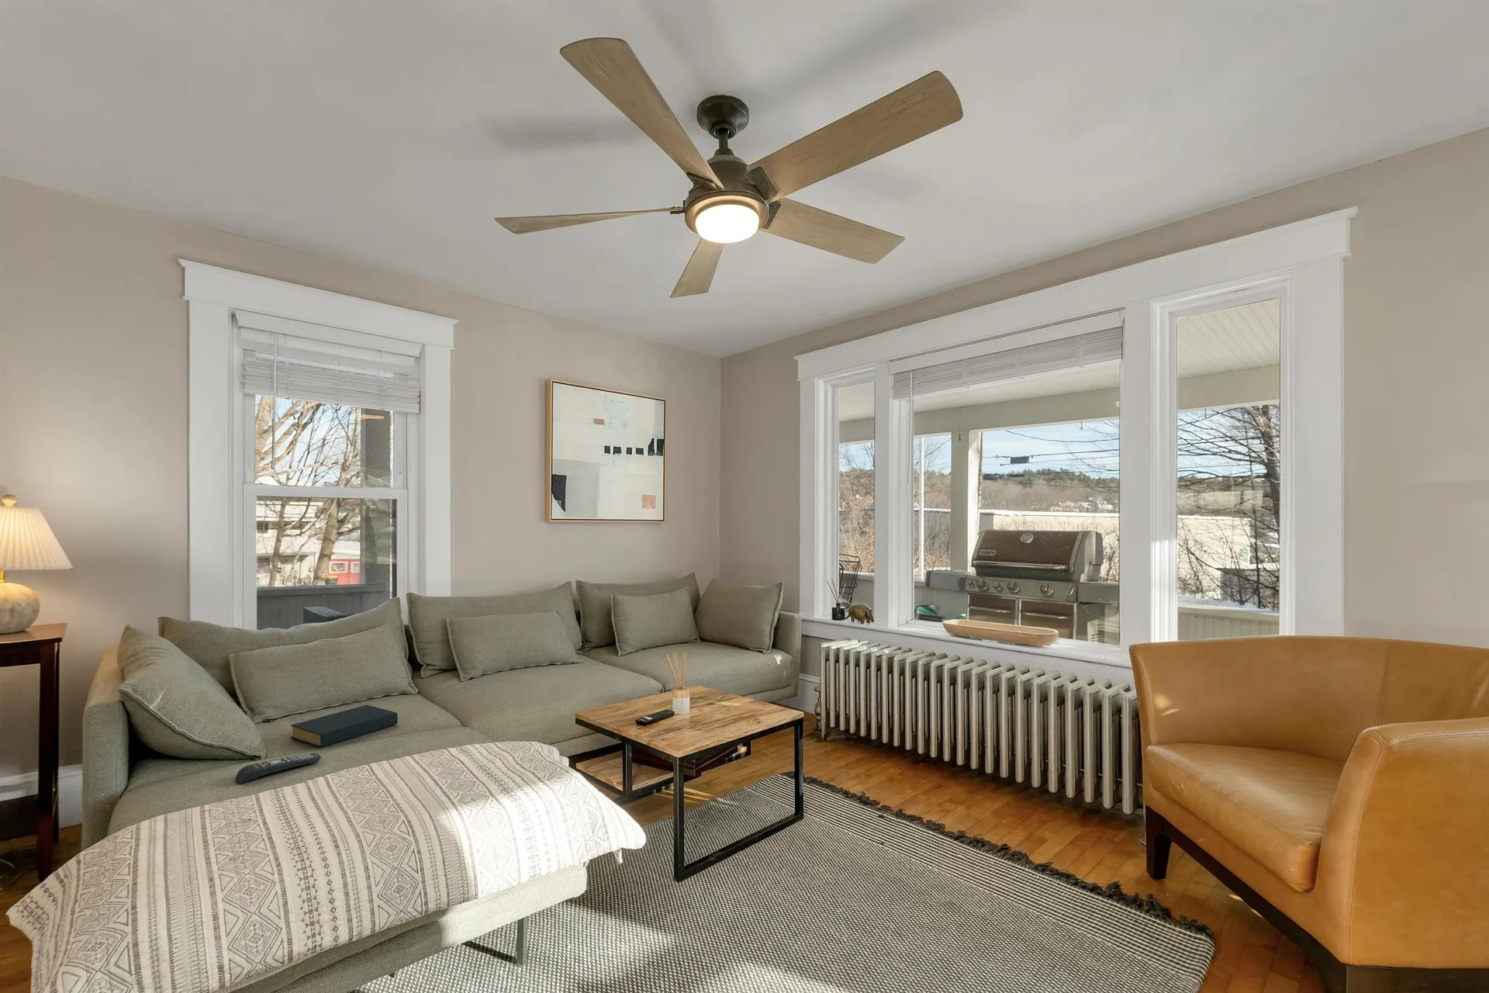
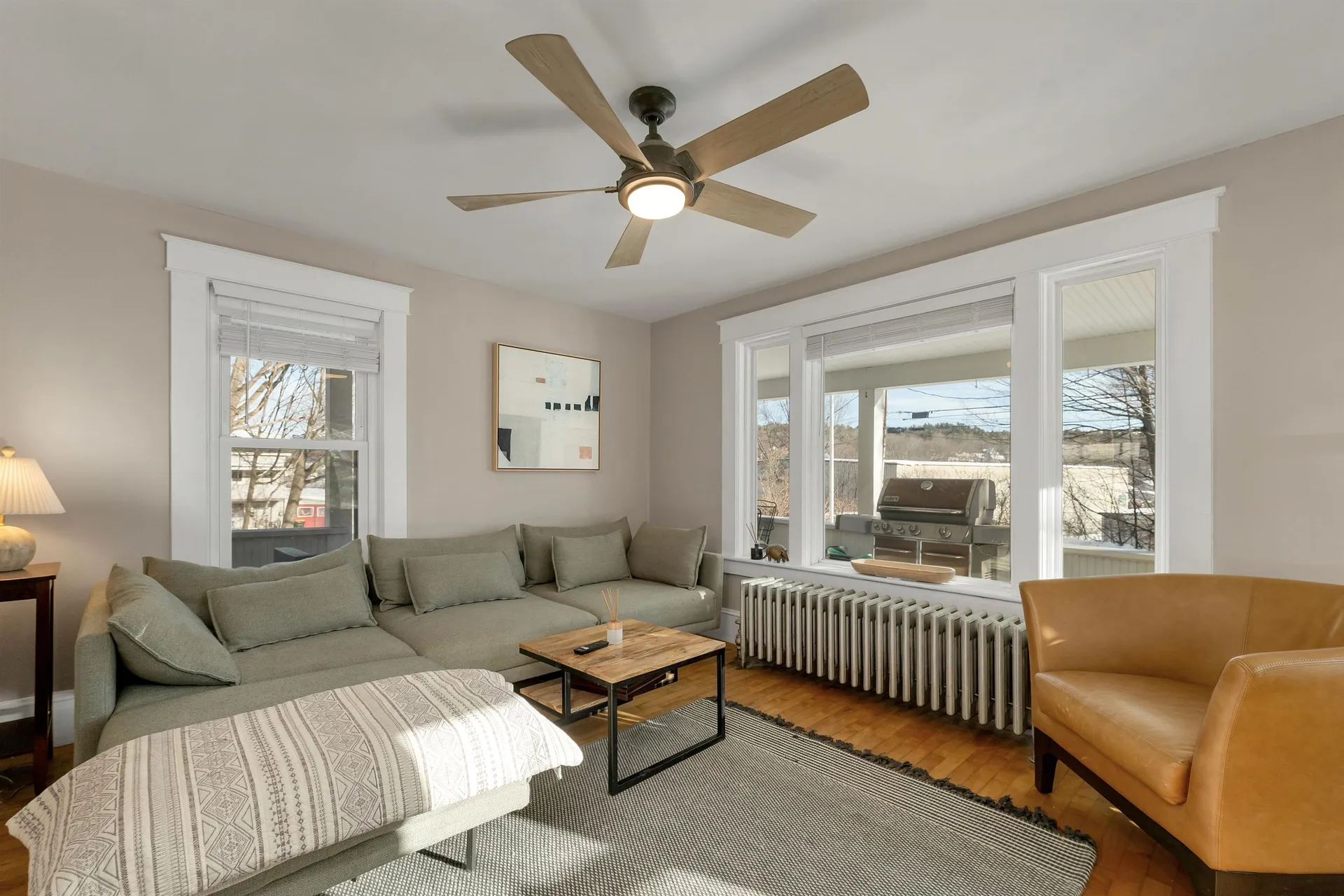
- remote control [235,753,321,785]
- hardback book [289,705,399,748]
